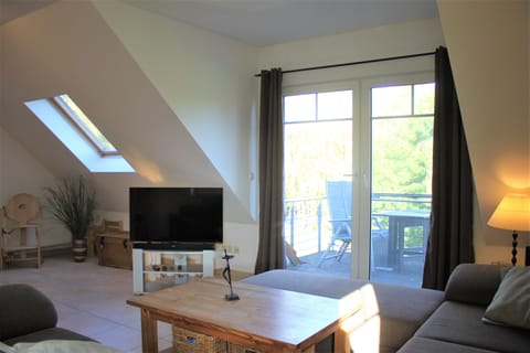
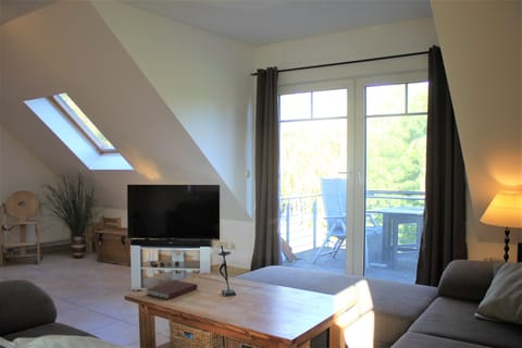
+ notebook [145,279,199,300]
